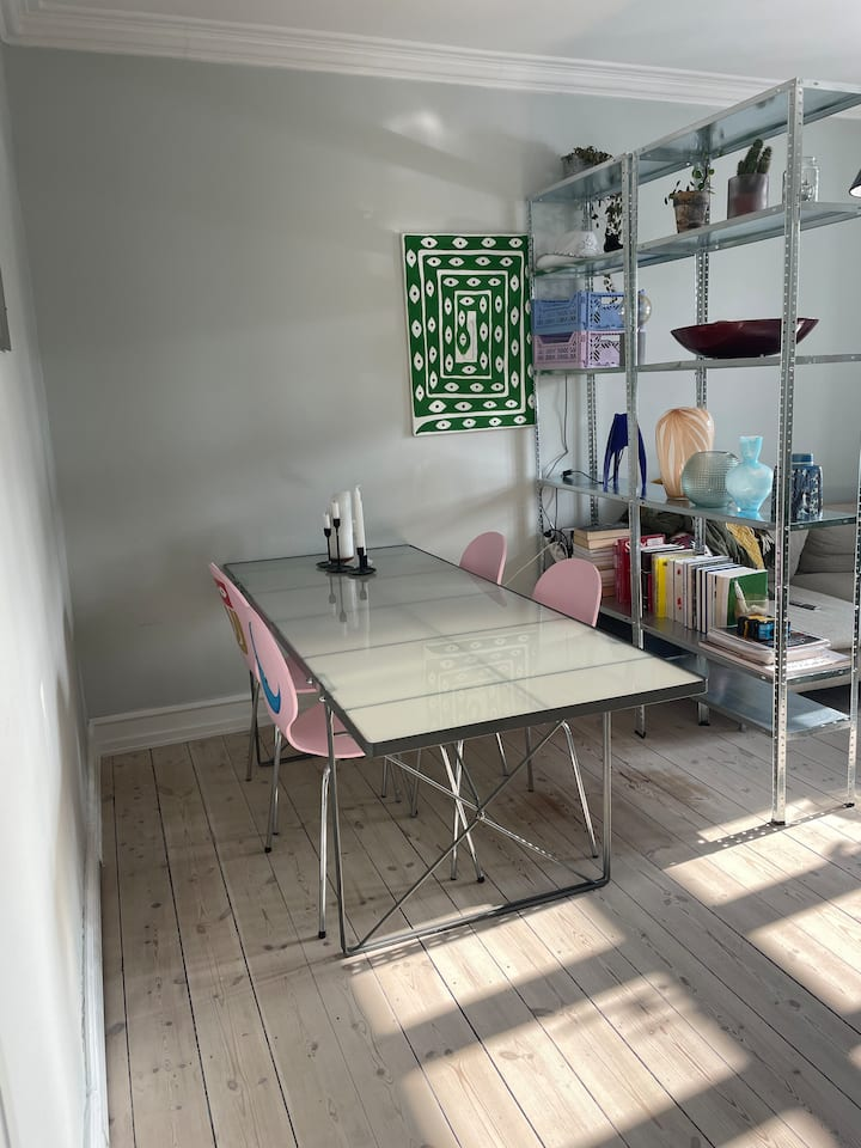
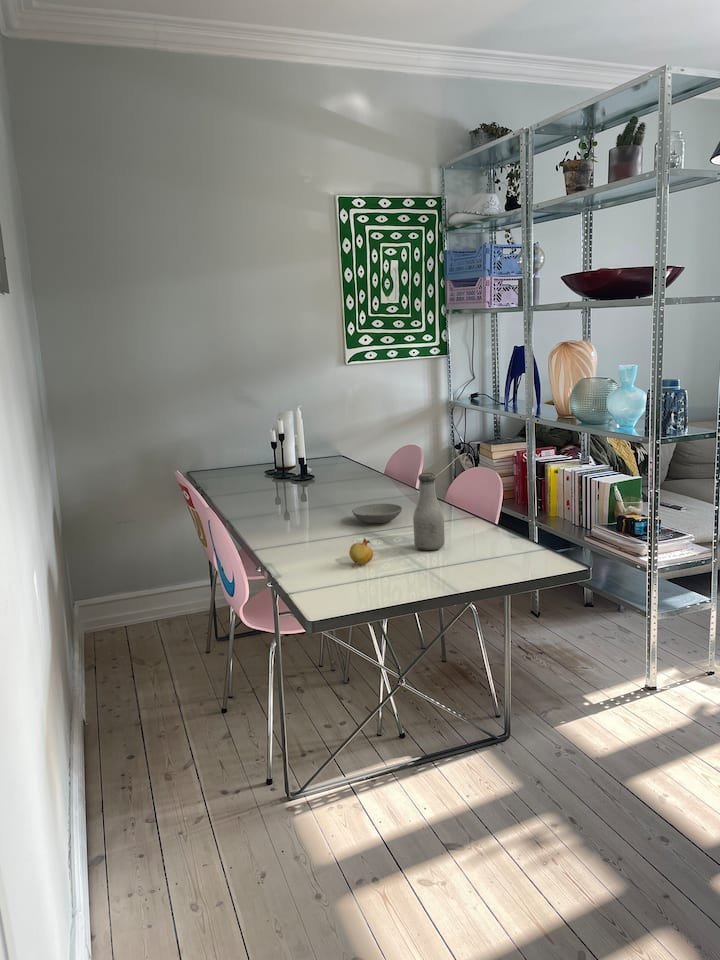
+ fruit [348,537,374,568]
+ bottle [412,472,446,551]
+ bowl [351,503,403,524]
